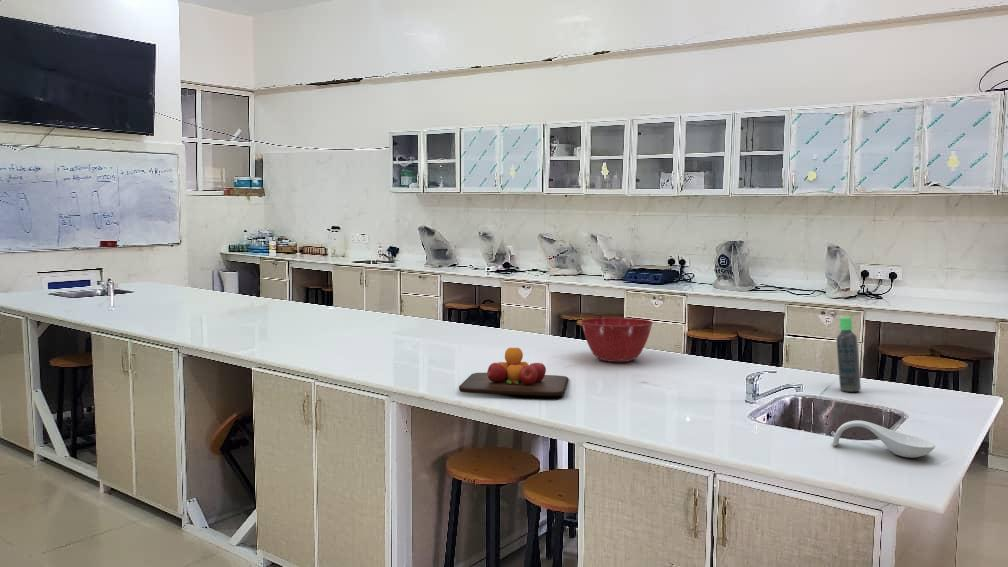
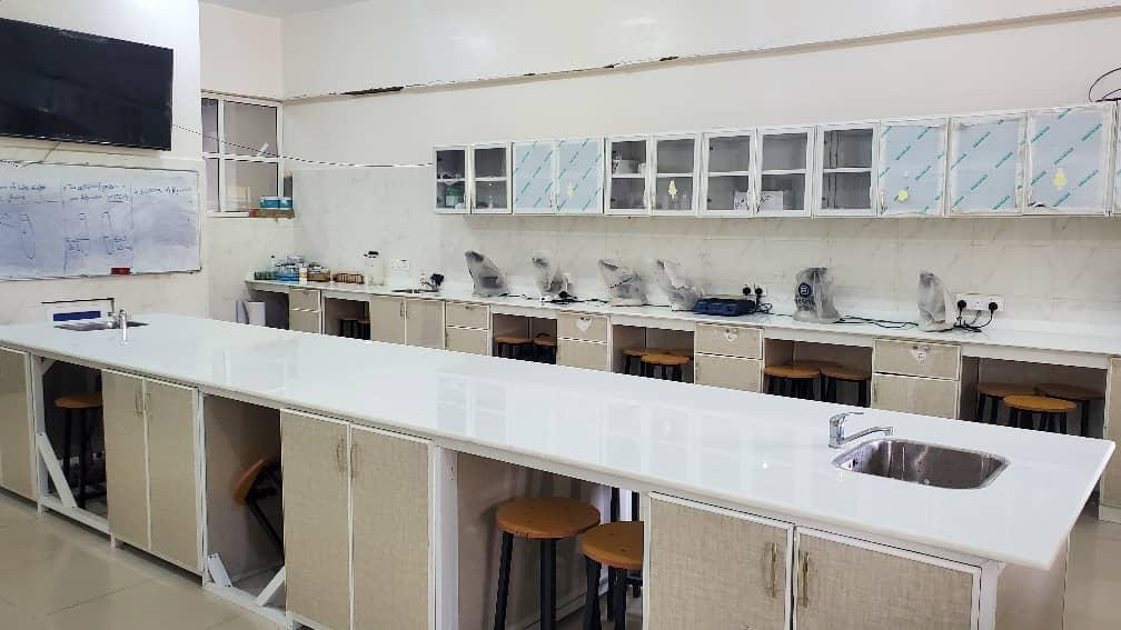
- spoon rest [832,419,936,459]
- mixing bowl [580,316,654,363]
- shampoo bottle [836,316,862,393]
- chopping board [458,347,569,397]
